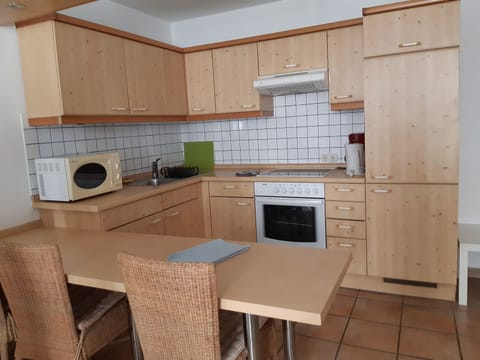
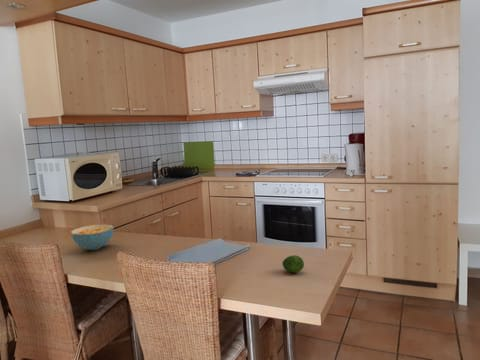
+ cereal bowl [70,223,115,251]
+ fruit [281,254,305,274]
